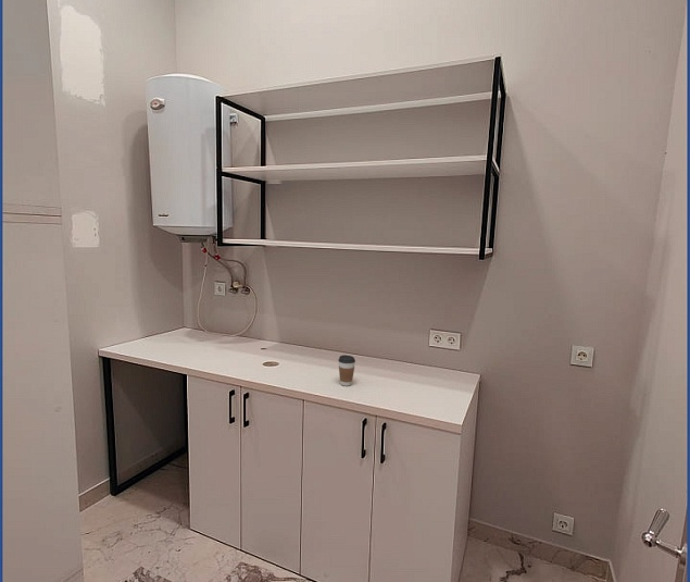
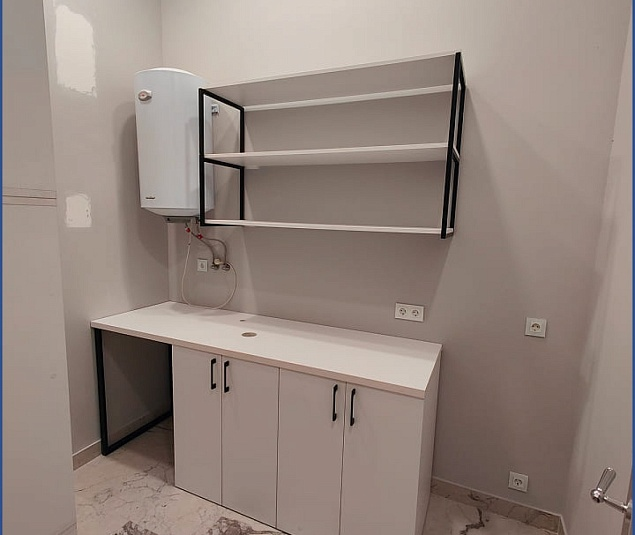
- coffee cup [338,355,356,387]
